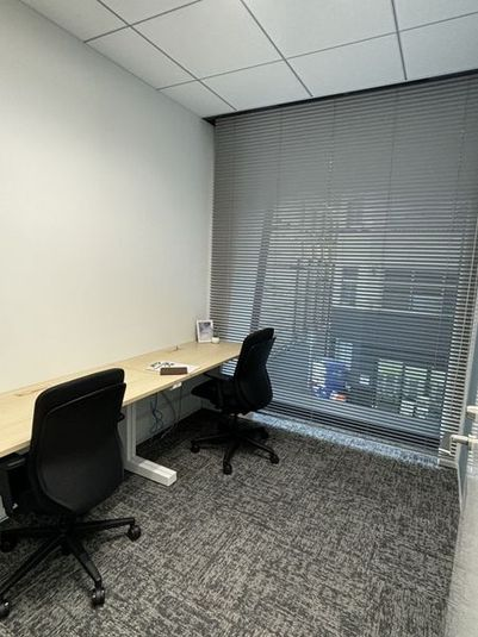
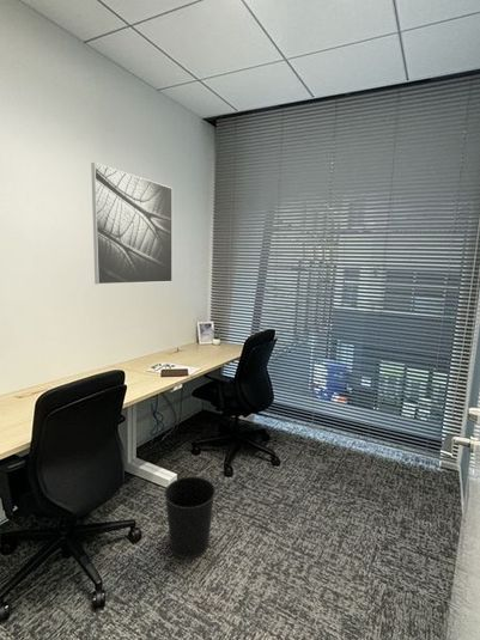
+ wastebasket [163,475,217,560]
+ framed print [90,161,174,286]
